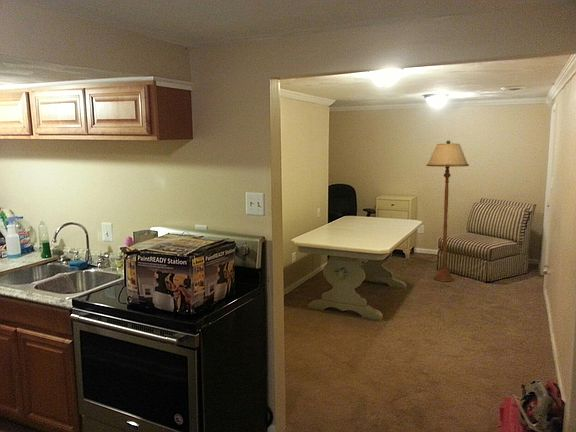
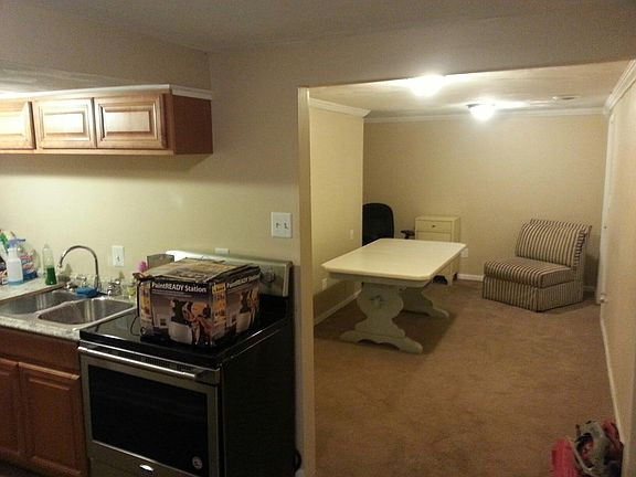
- floor lamp [426,140,470,282]
